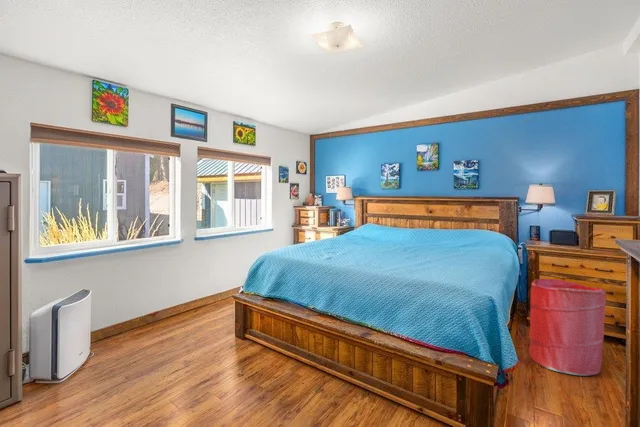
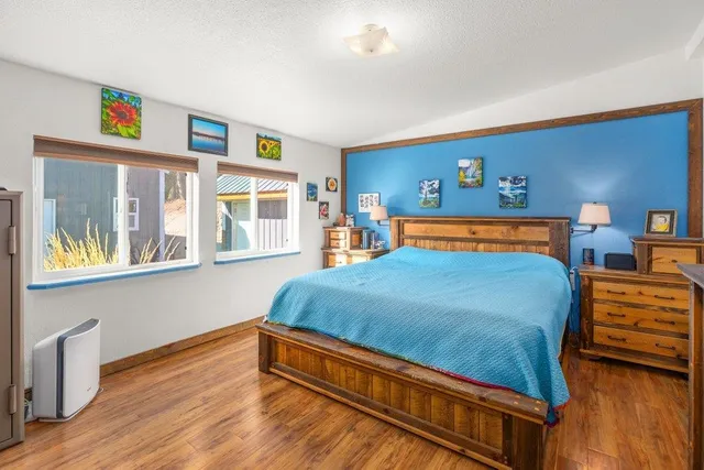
- laundry hamper [528,278,607,377]
